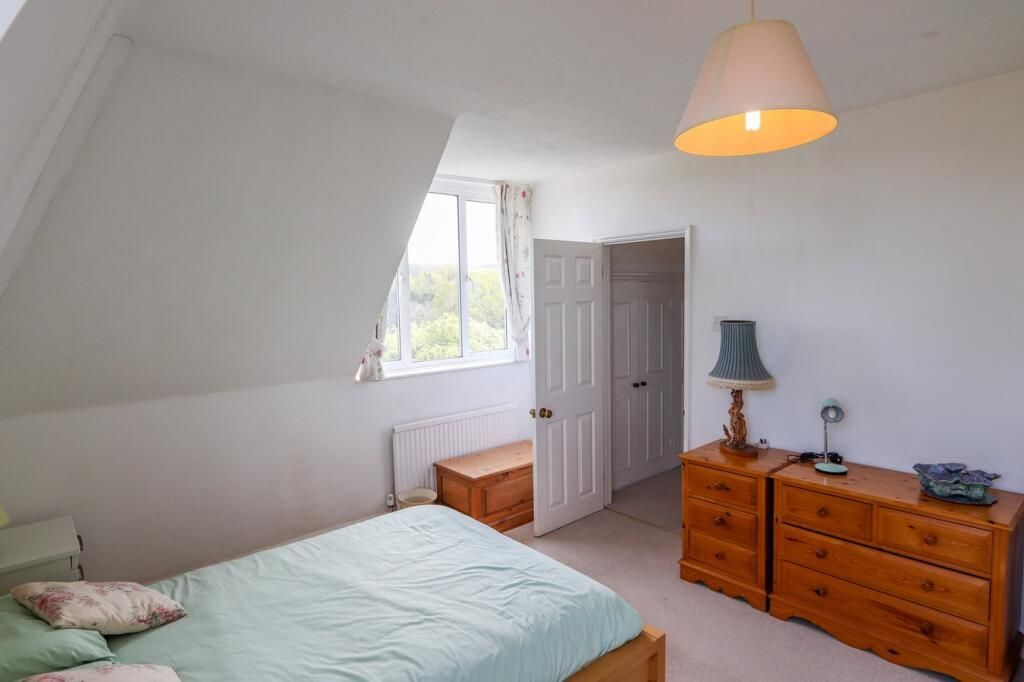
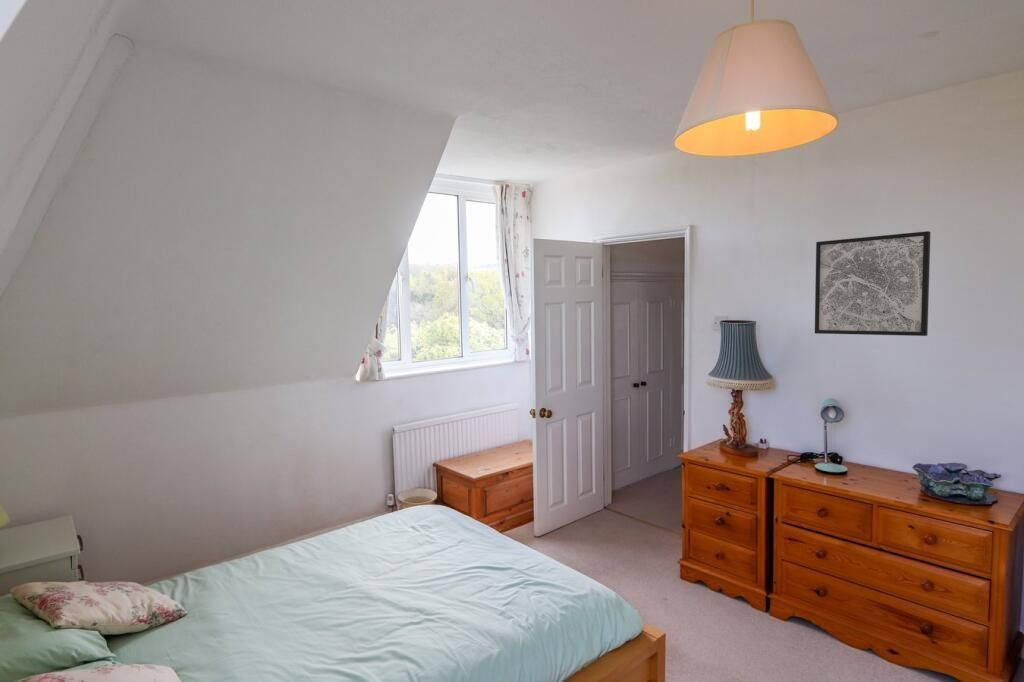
+ wall art [814,230,932,337]
